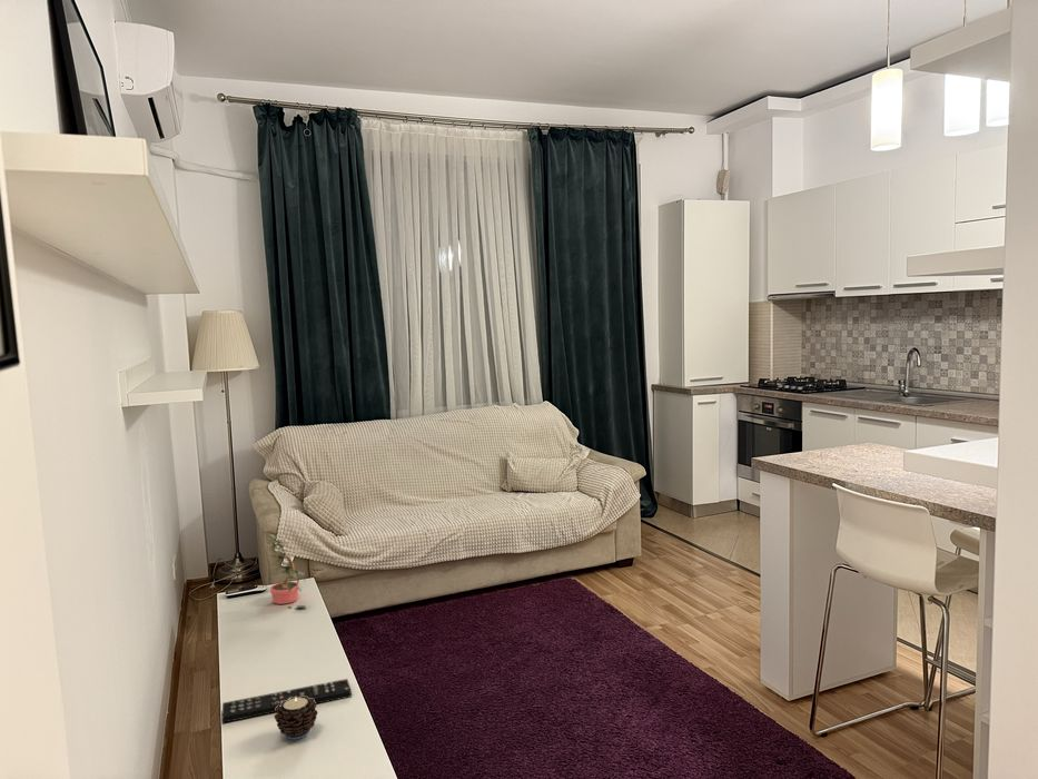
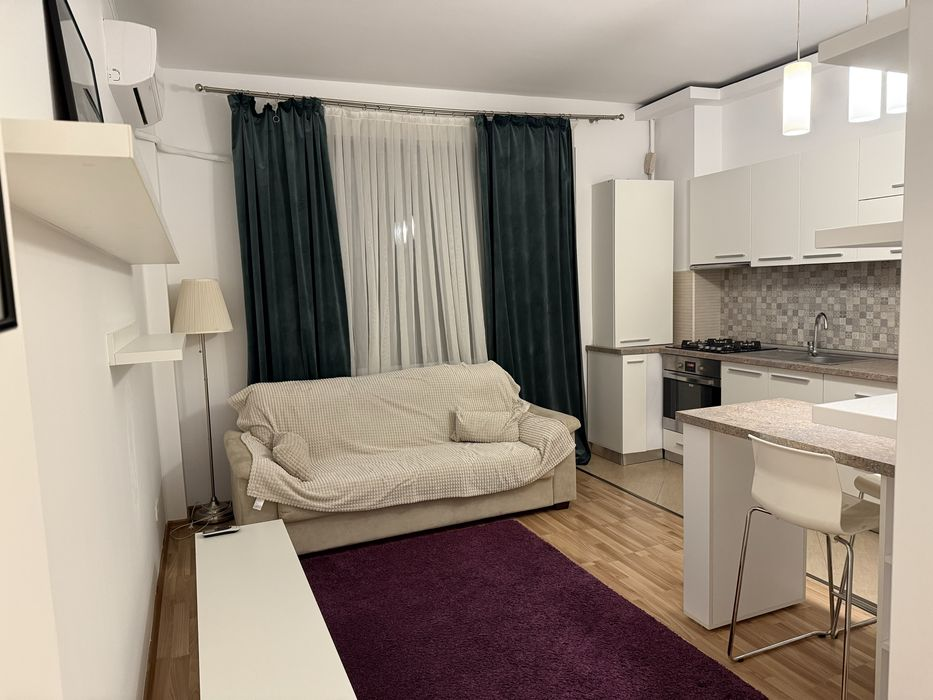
- potted plant [267,532,307,610]
- remote control [221,678,353,724]
- candle [274,697,319,741]
